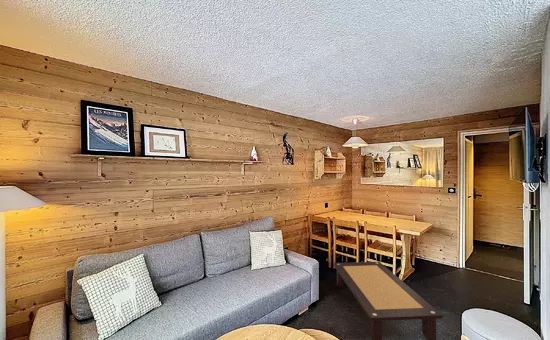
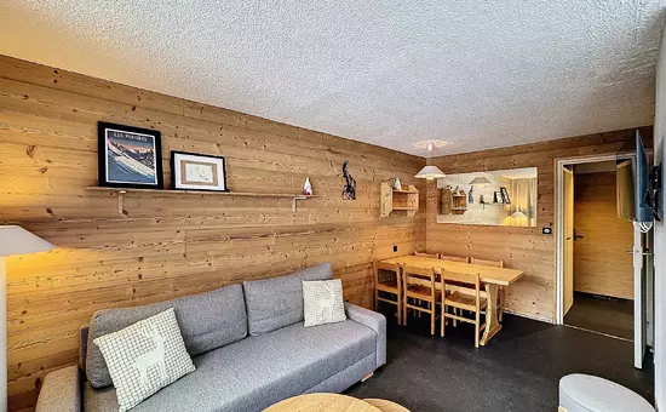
- coffee table [333,261,444,340]
